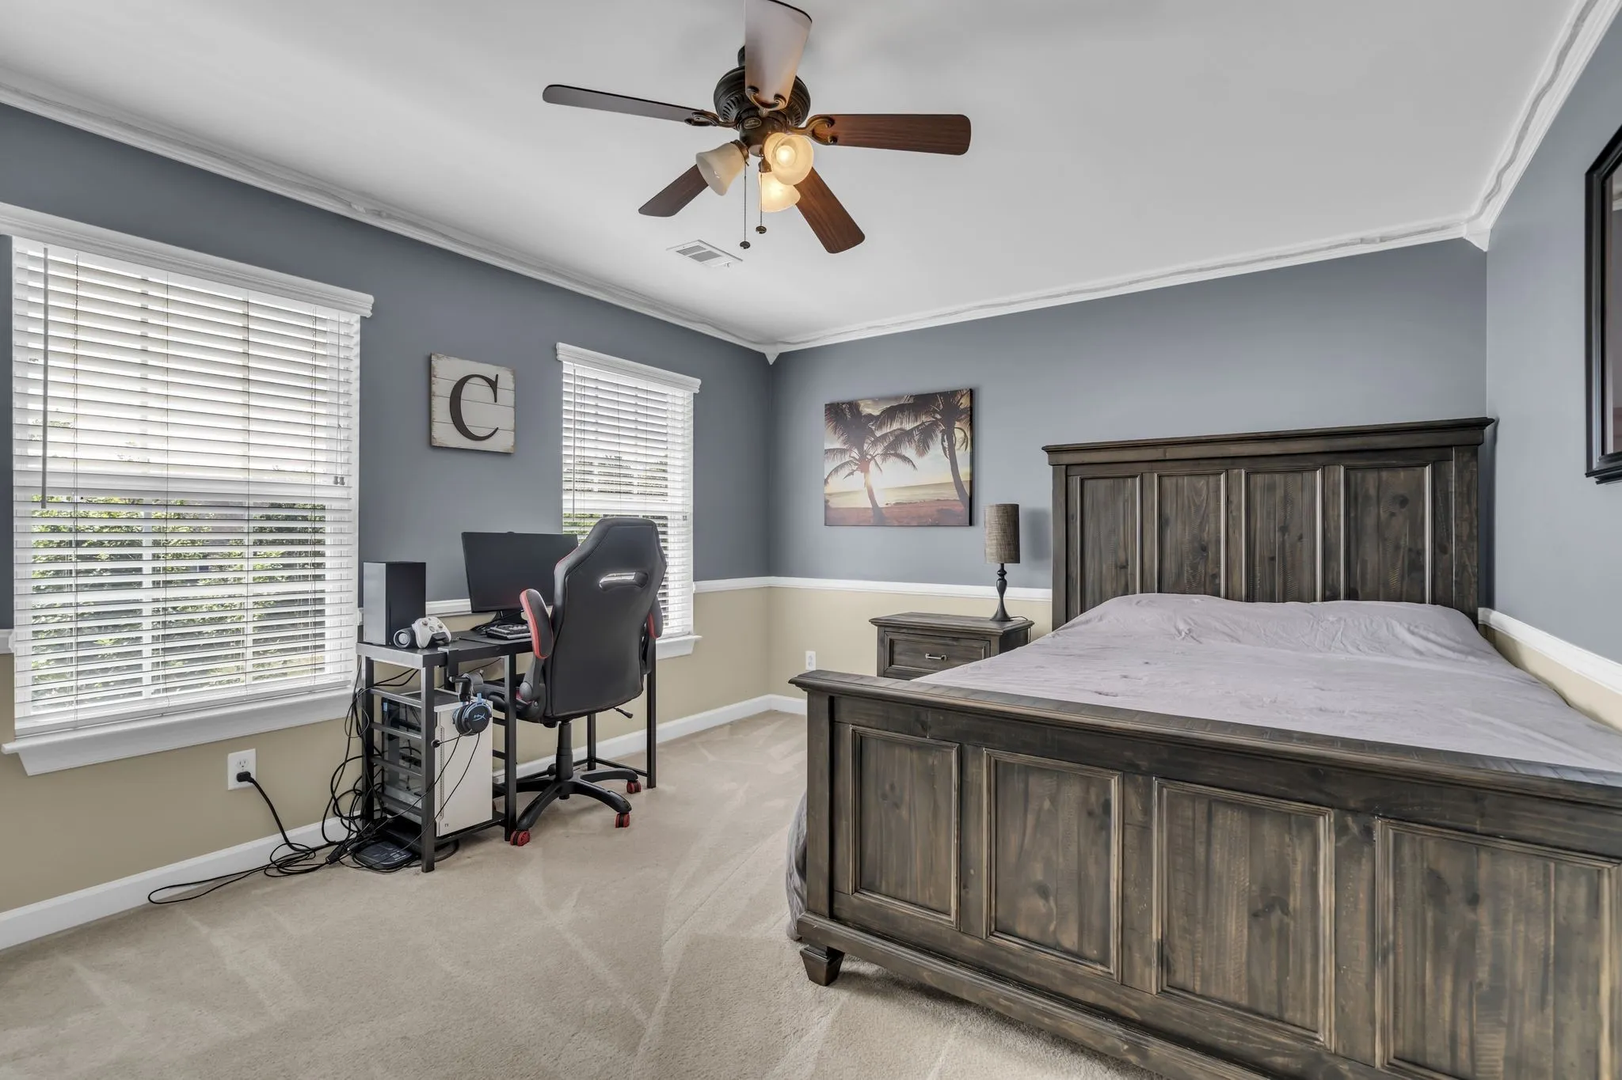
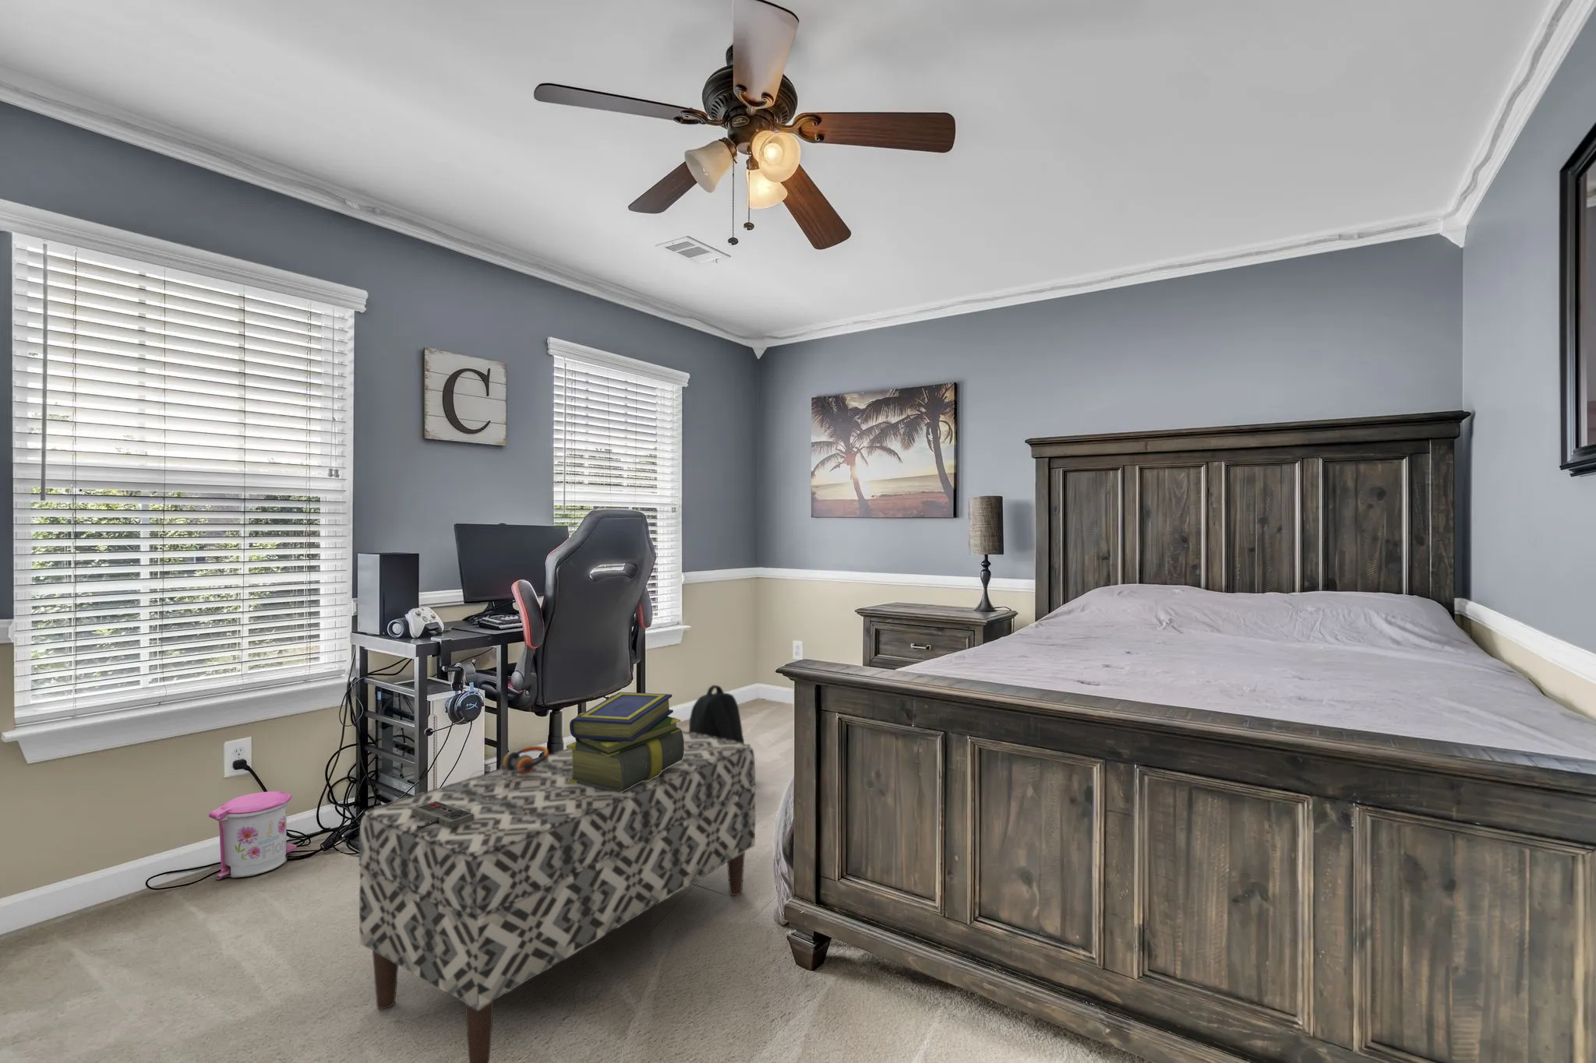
+ trash can [208,790,297,880]
+ backpack [688,685,745,744]
+ stack of books [566,692,685,793]
+ game controller [412,801,475,828]
+ bench [357,730,757,1063]
+ headphones [469,745,549,785]
